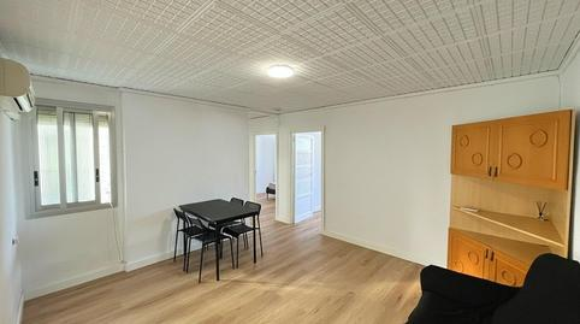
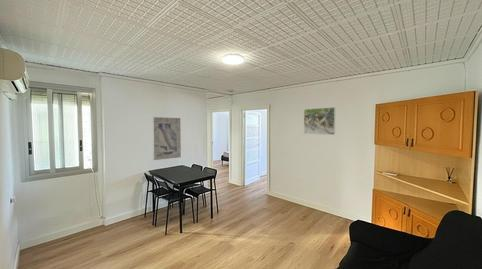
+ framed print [303,106,336,136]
+ wall art [152,116,182,161]
